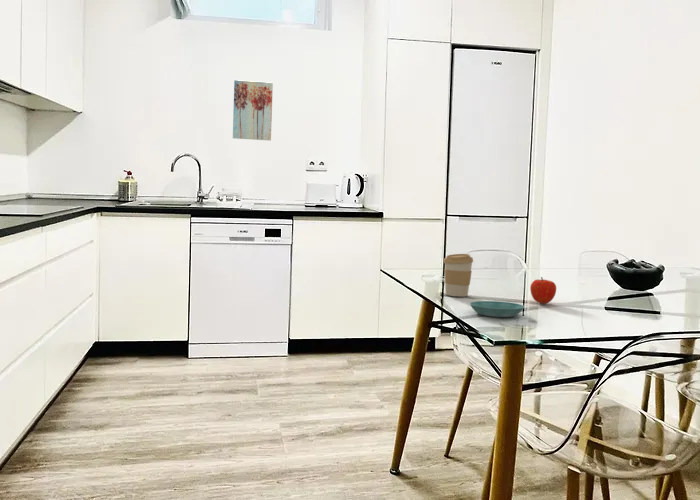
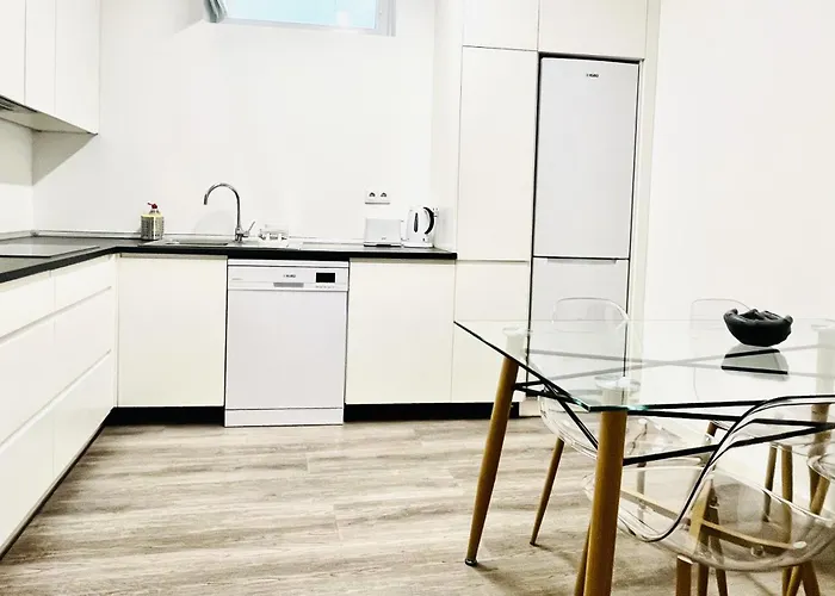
- wall art [232,79,274,142]
- fruit [529,276,557,305]
- saucer [469,300,525,318]
- coffee cup [442,253,474,297]
